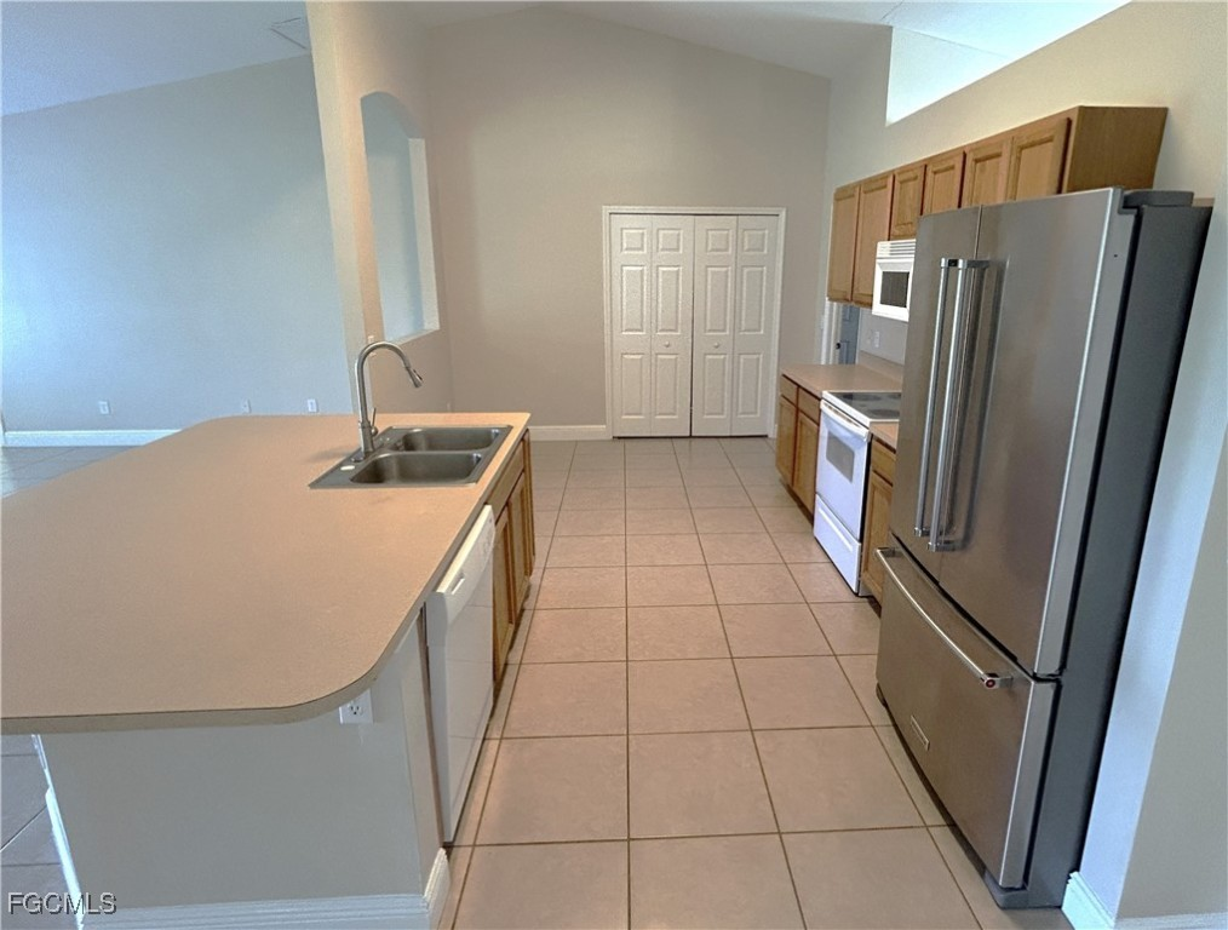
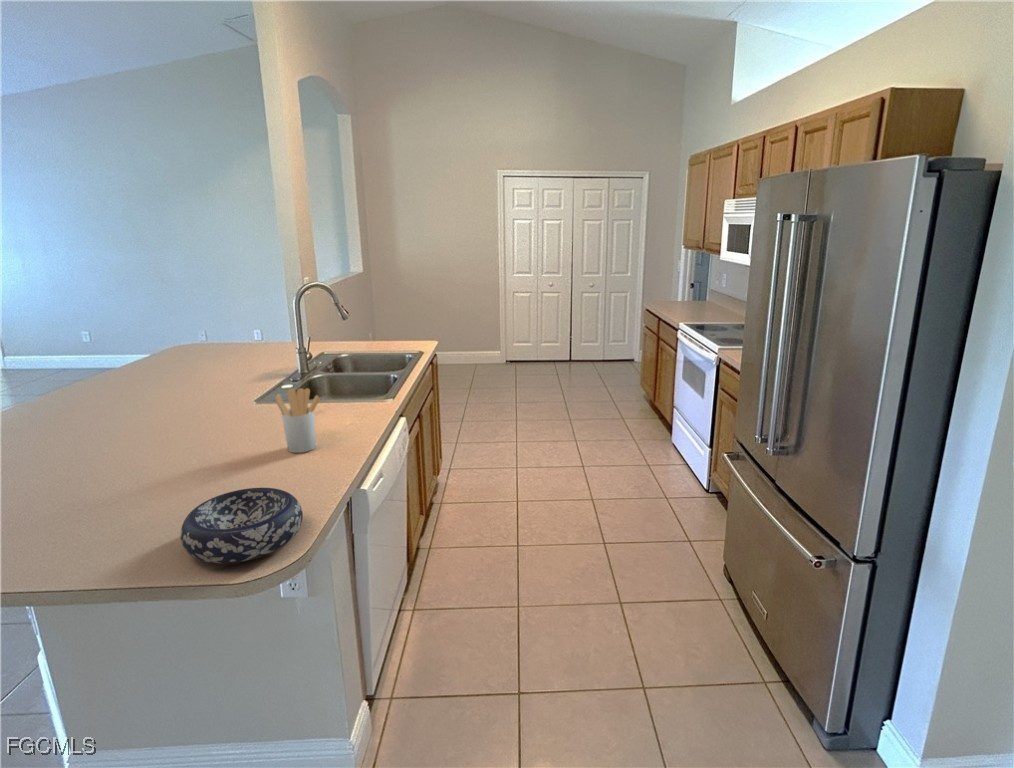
+ utensil holder [274,387,321,454]
+ decorative bowl [180,487,304,564]
